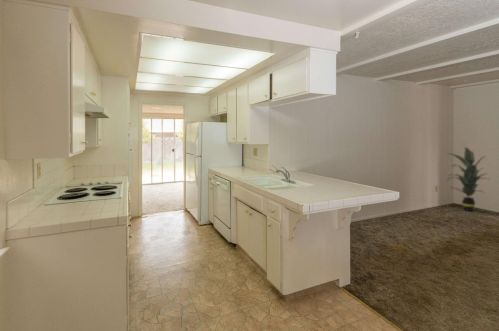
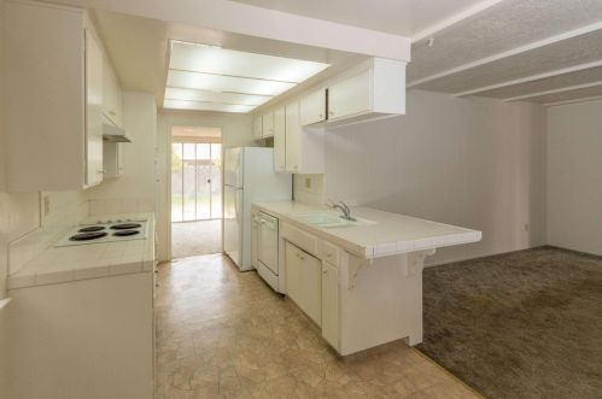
- indoor plant [444,146,491,212]
